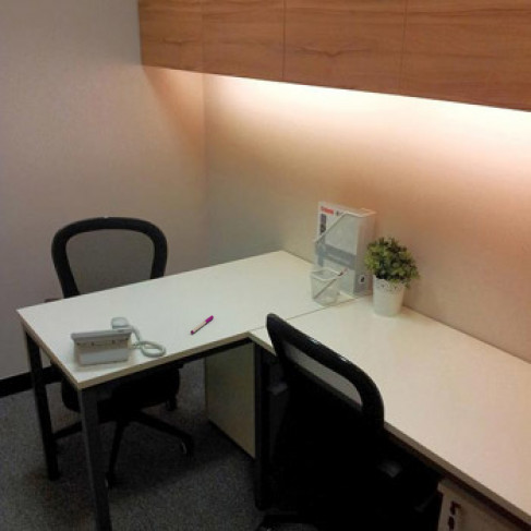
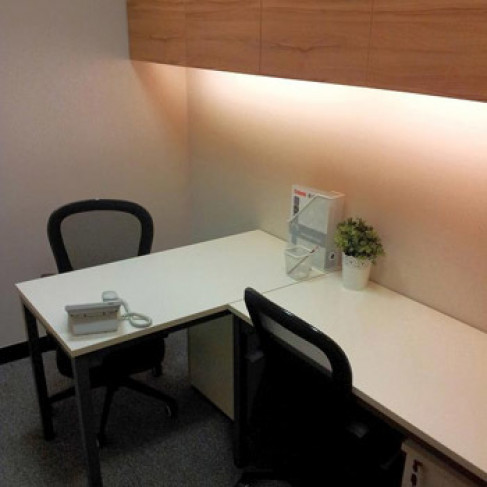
- pen [190,314,215,335]
